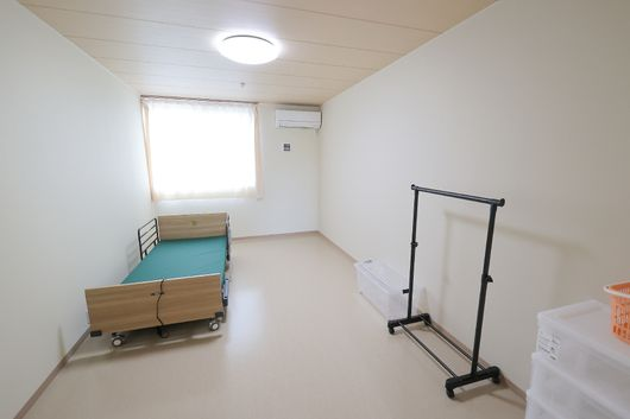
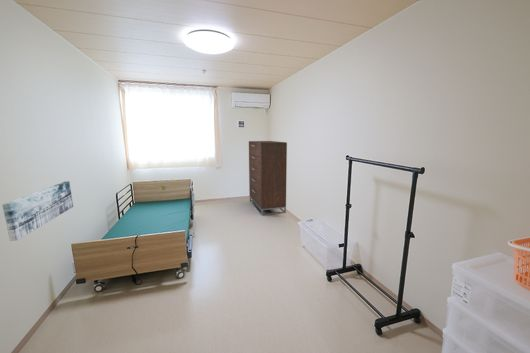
+ dresser [248,140,288,216]
+ wall art [1,180,74,242]
